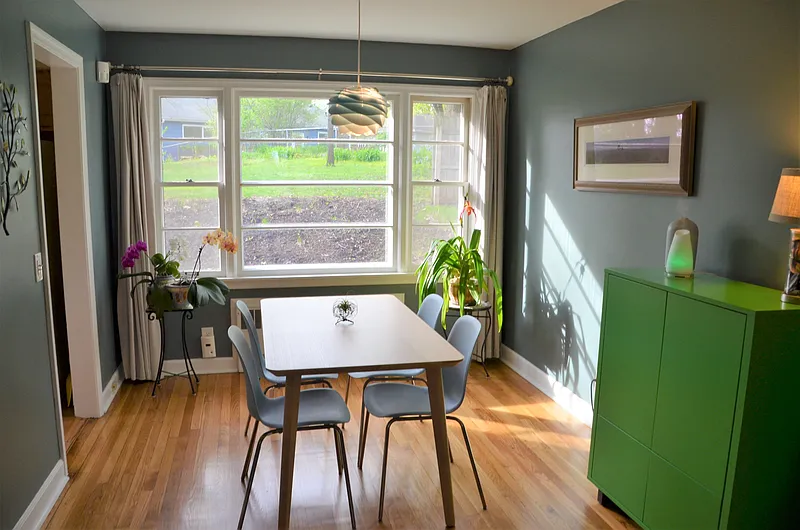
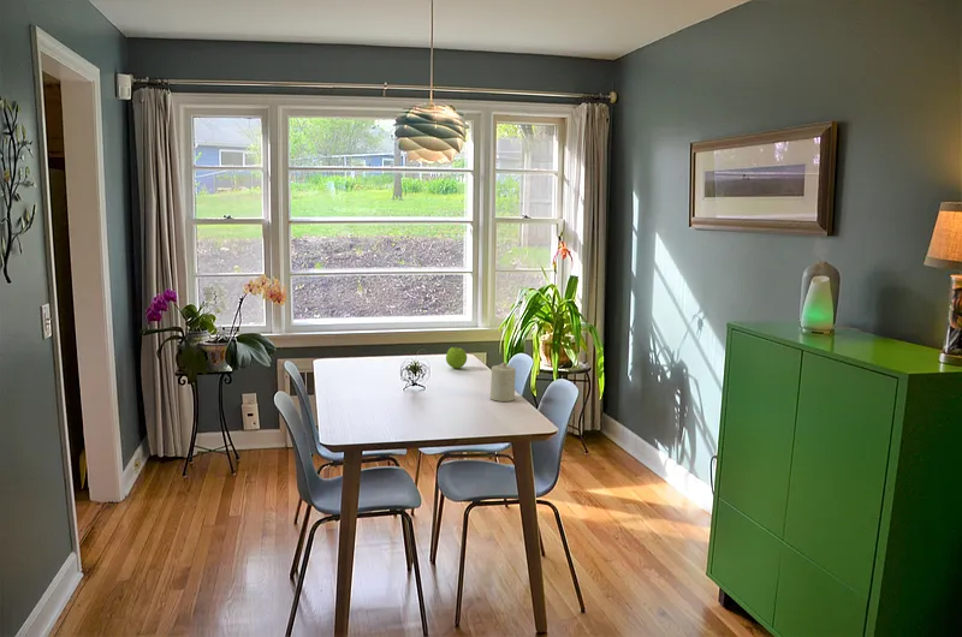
+ candle [489,362,517,403]
+ apple [445,346,468,370]
